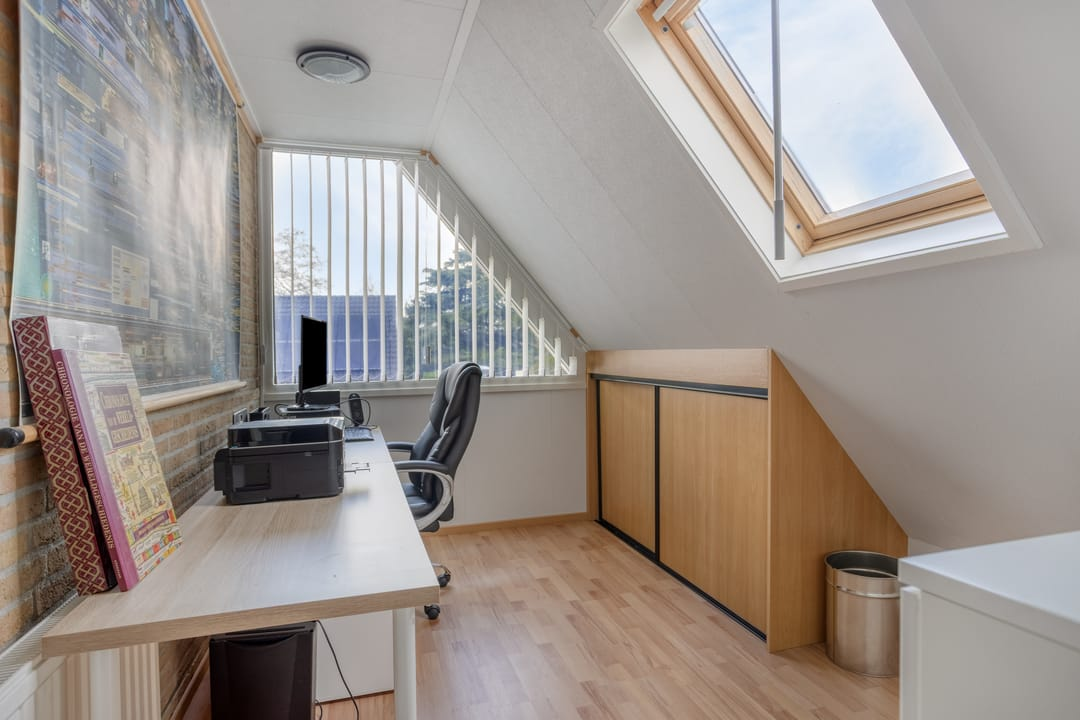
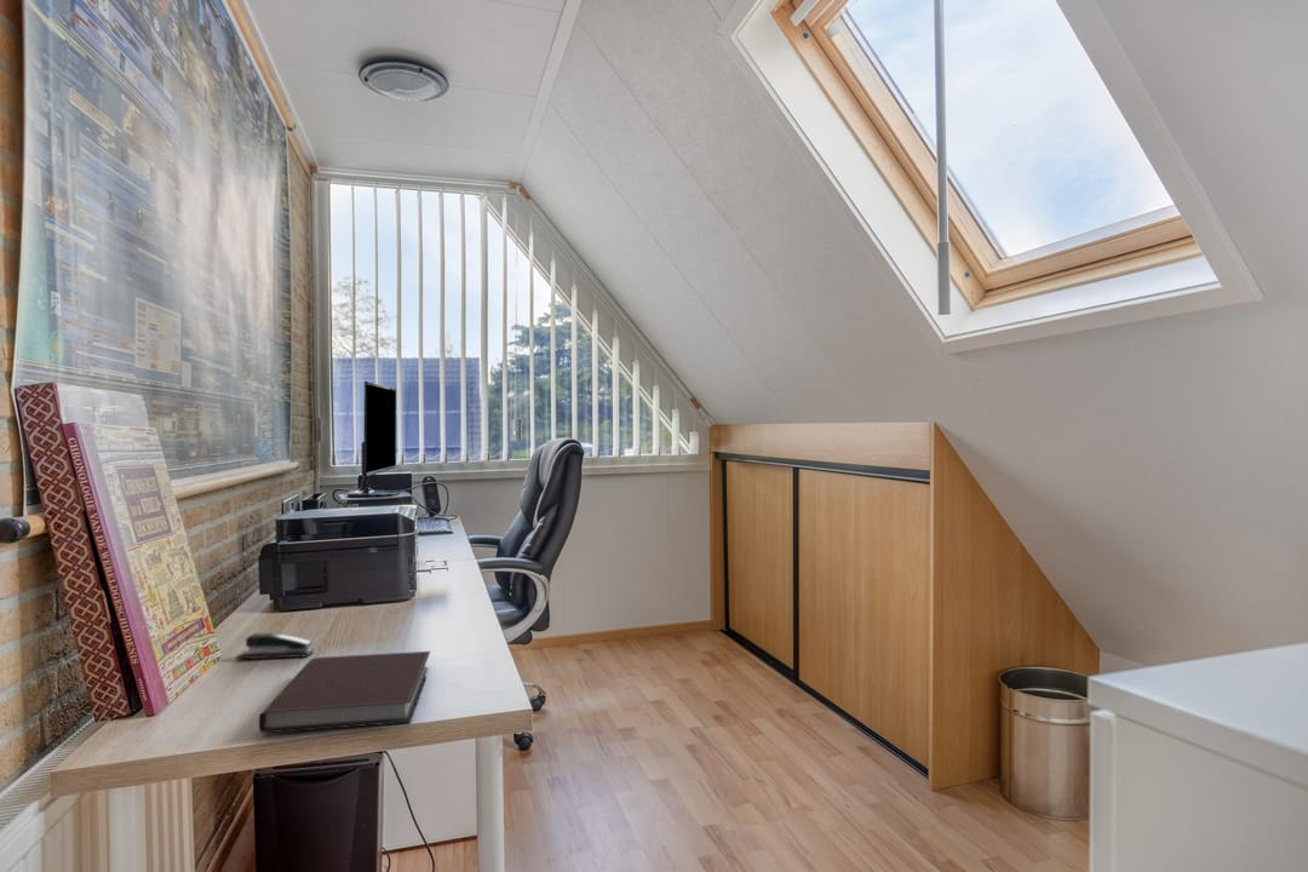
+ stapler [235,632,315,660]
+ notebook [258,650,431,734]
